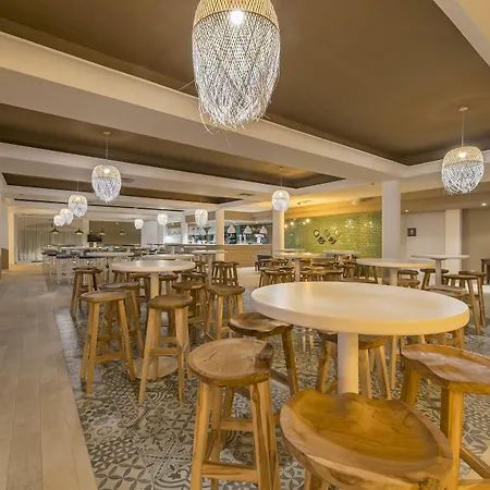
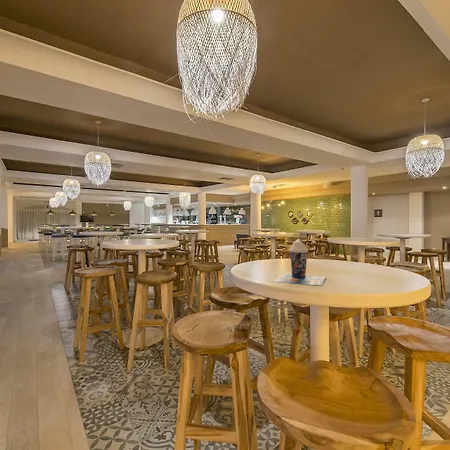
+ beverage cup [273,238,326,287]
